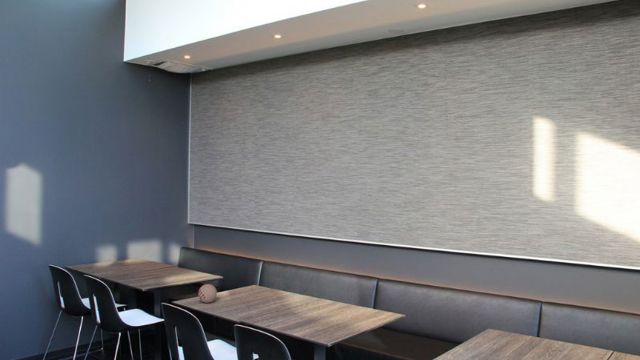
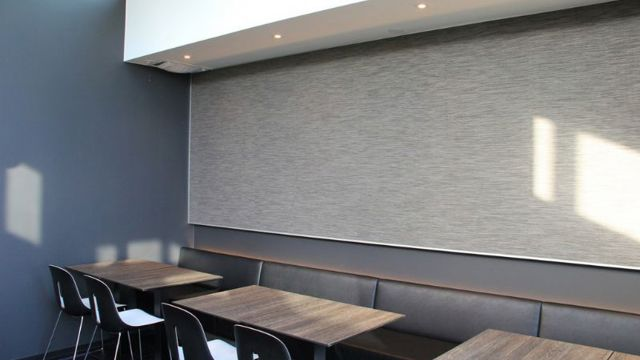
- decorative ball [197,283,218,304]
